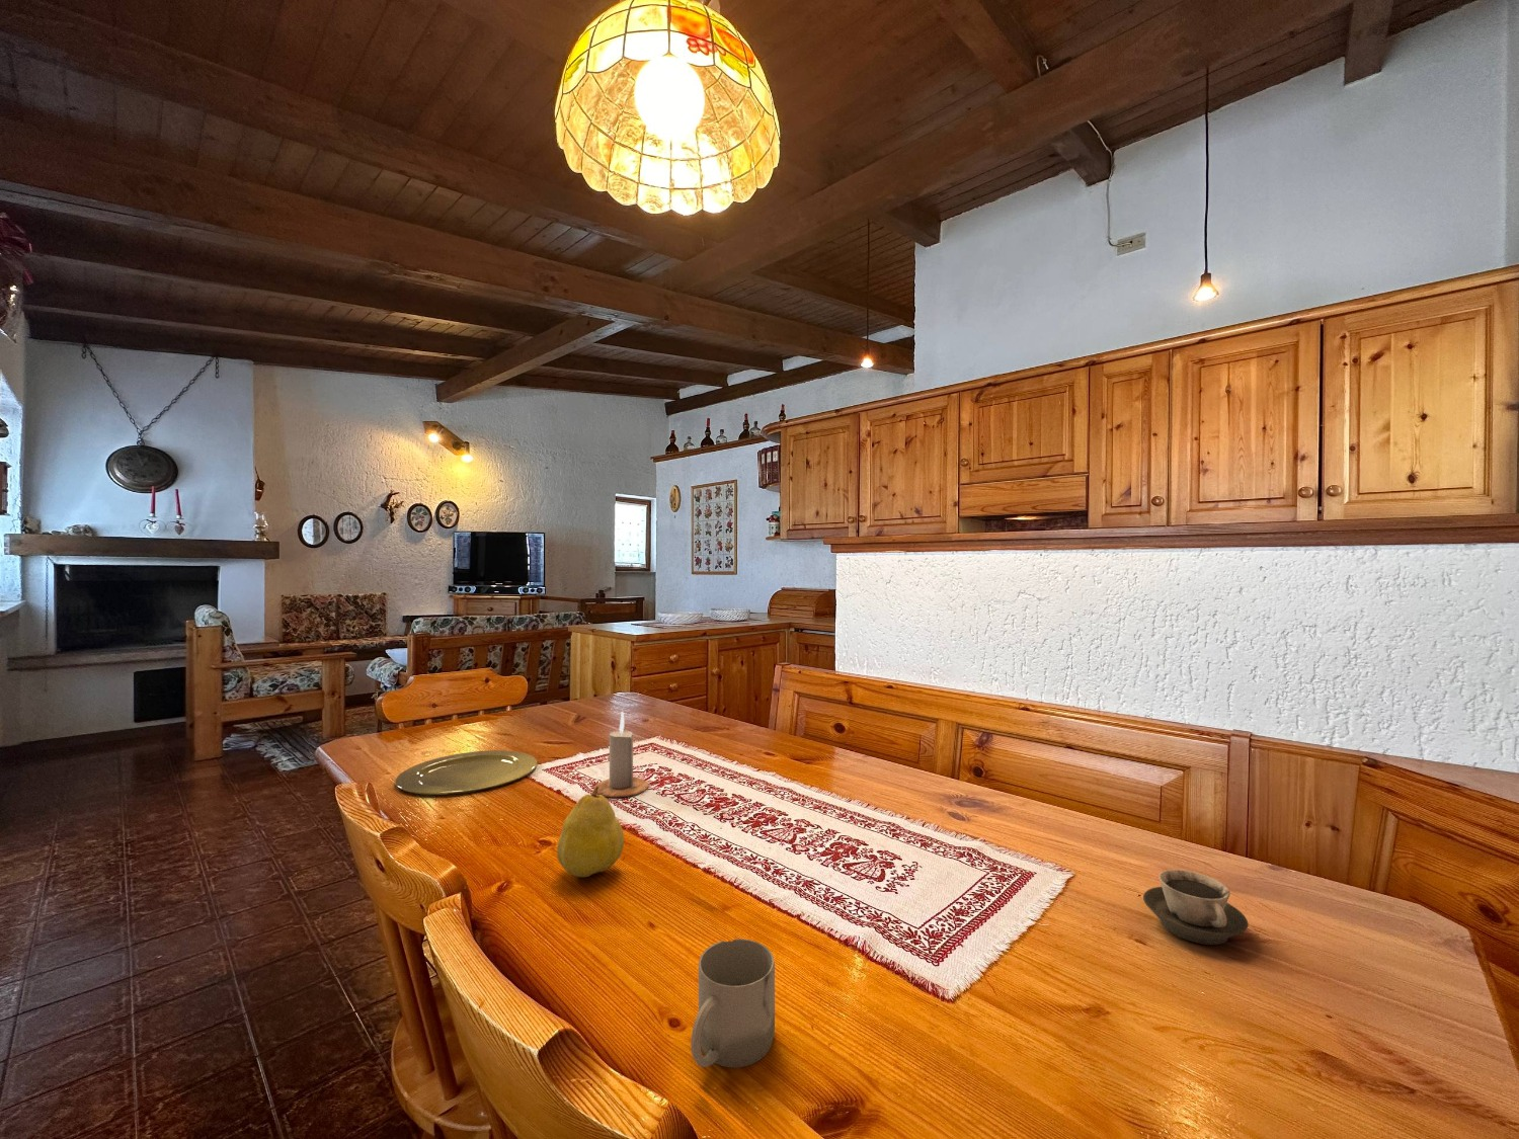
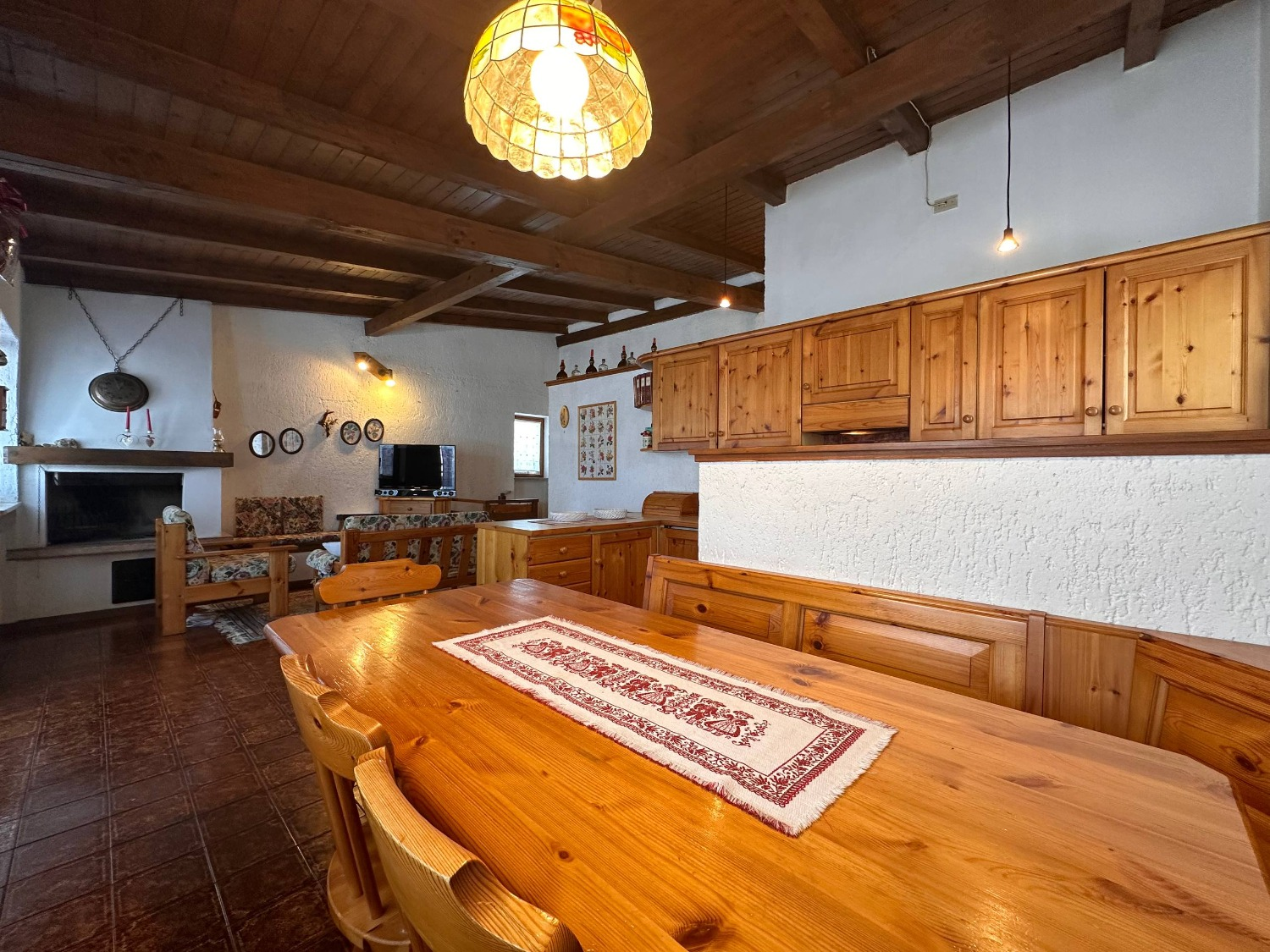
- cup [690,938,776,1068]
- plate [394,749,538,796]
- cup [1142,869,1250,945]
- fruit [556,786,624,878]
- candle [592,711,649,799]
